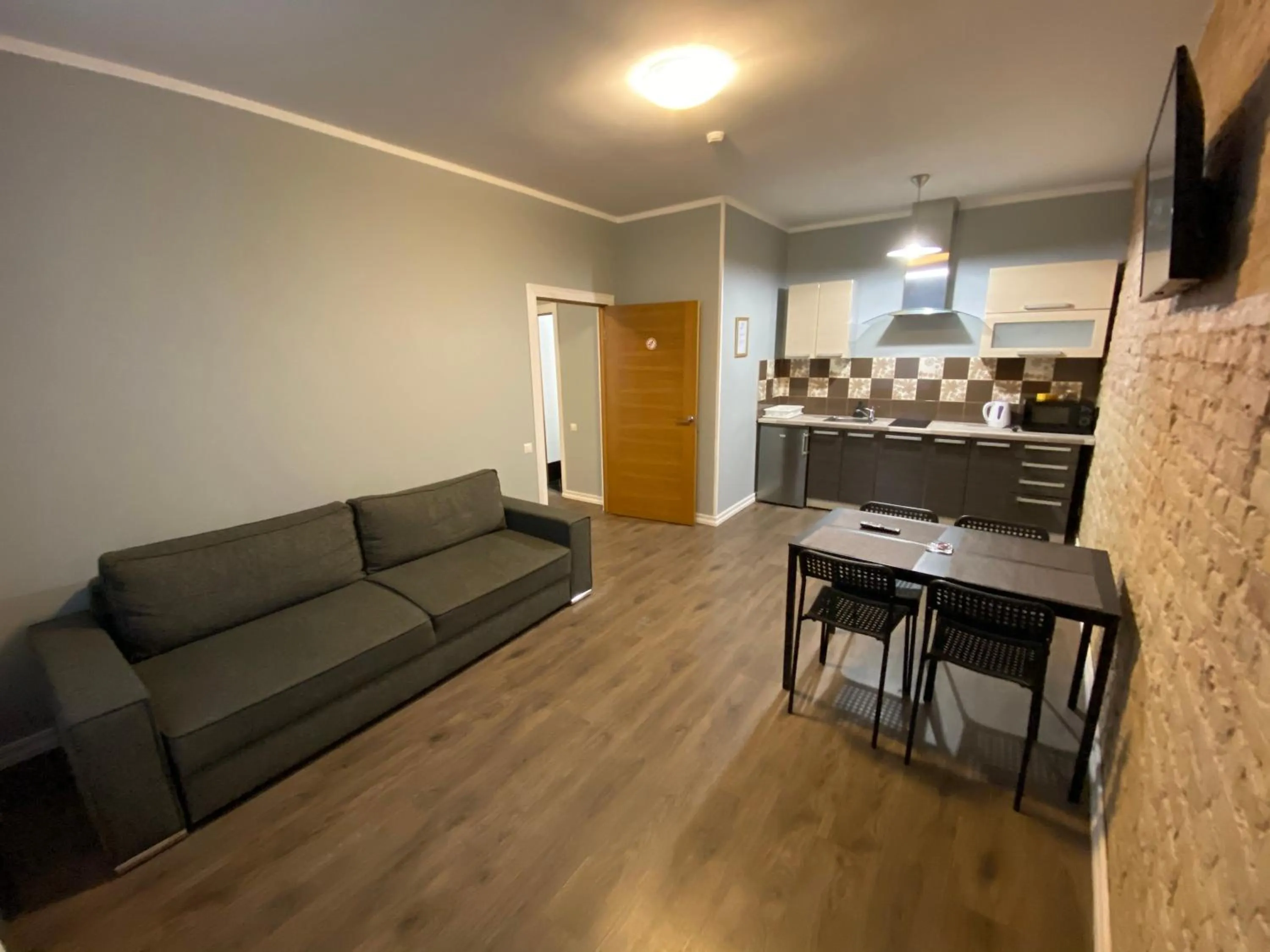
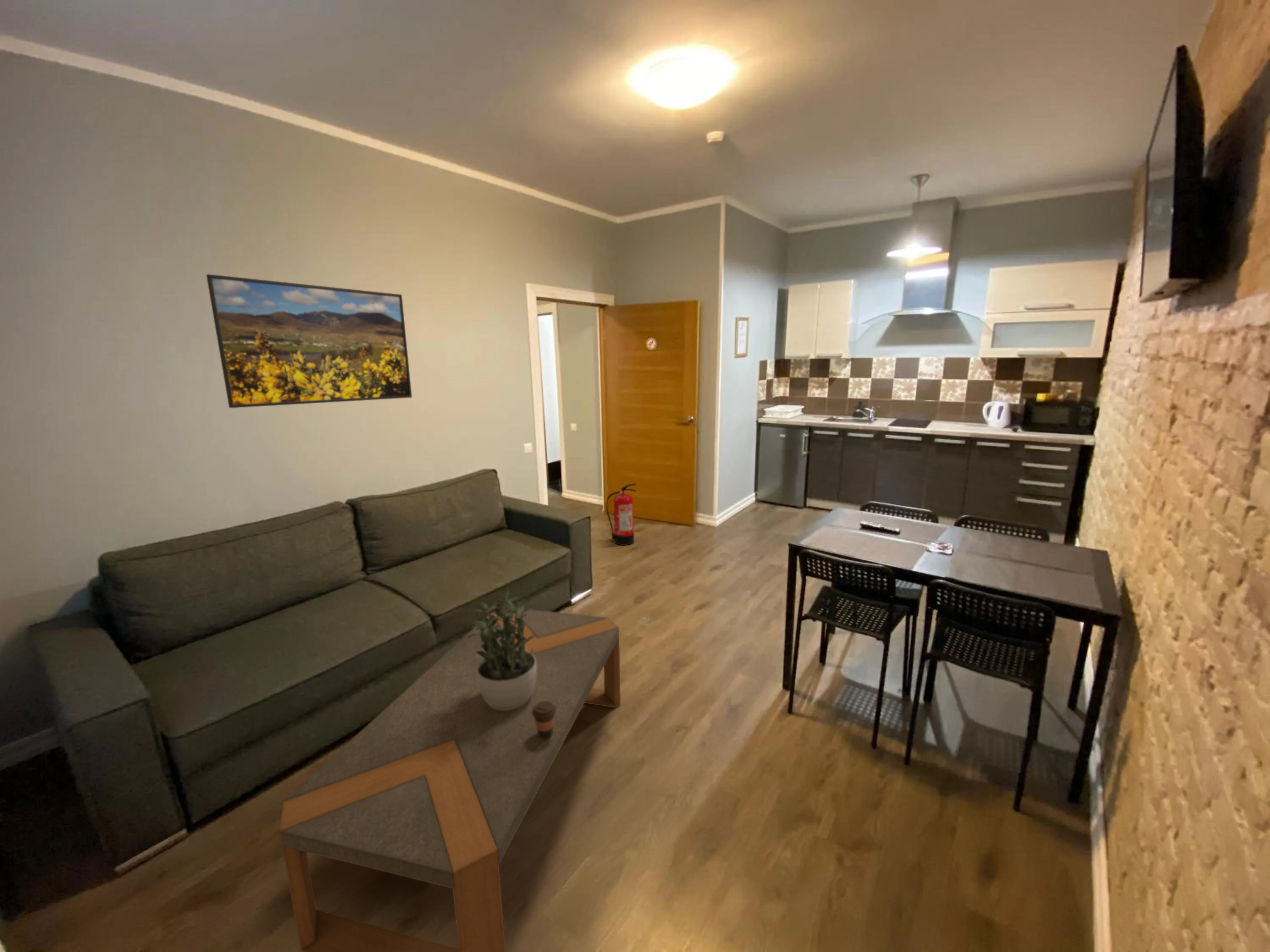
+ coffee cup [532,701,556,739]
+ potted plant [467,587,536,710]
+ coffee table [279,608,621,952]
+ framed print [206,274,412,408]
+ fire extinguisher [606,483,637,545]
